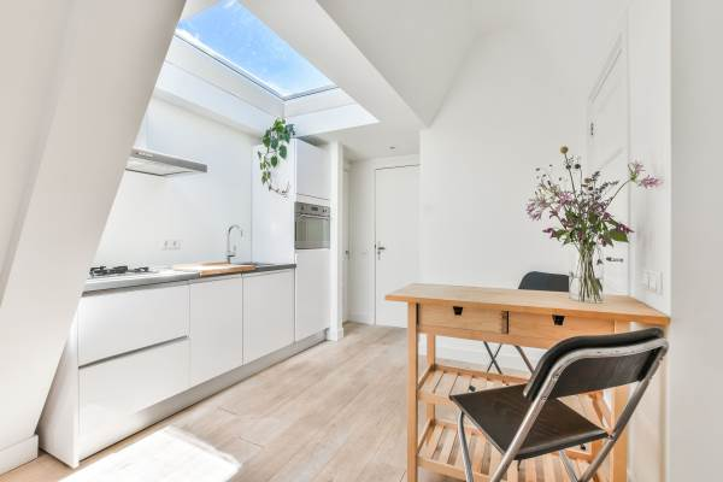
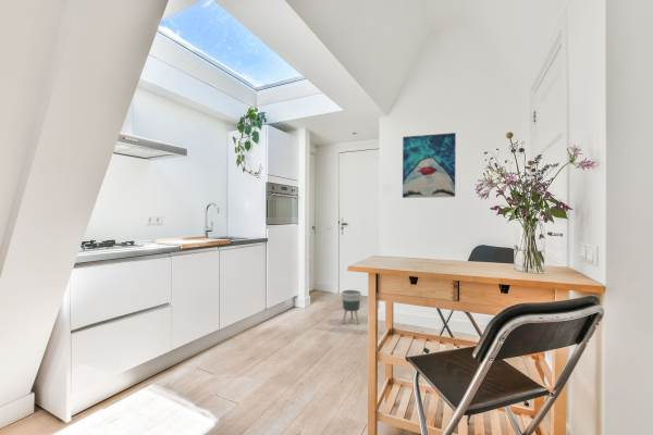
+ wall art [402,132,457,199]
+ planter [341,289,362,325]
